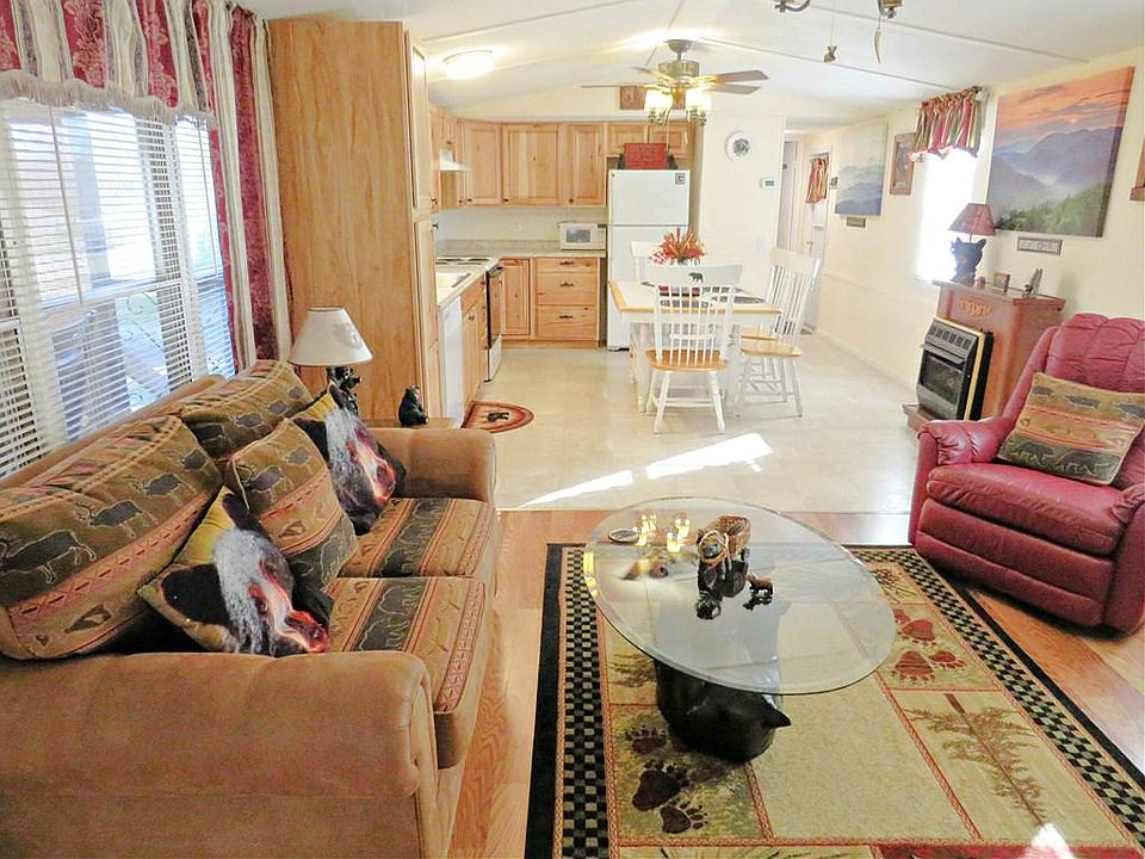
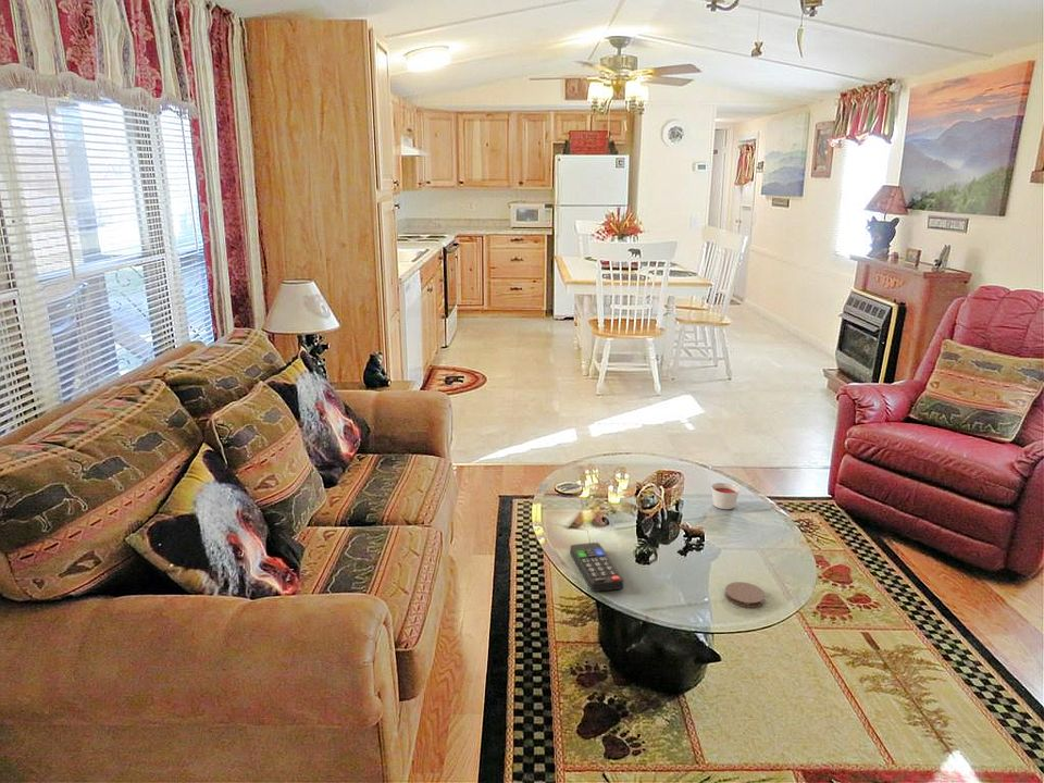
+ remote control [569,542,624,593]
+ coaster [724,581,767,609]
+ candle [710,482,741,510]
